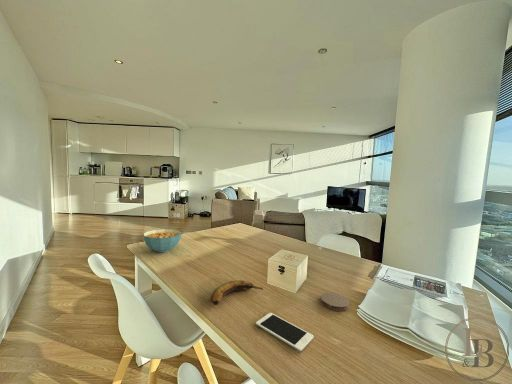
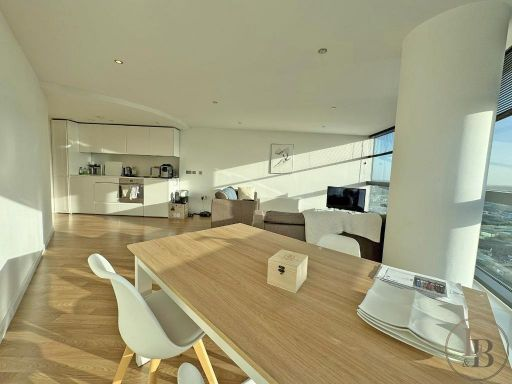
- banana [210,279,264,306]
- coaster [320,291,350,312]
- cereal bowl [142,228,183,253]
- cell phone [255,312,315,352]
